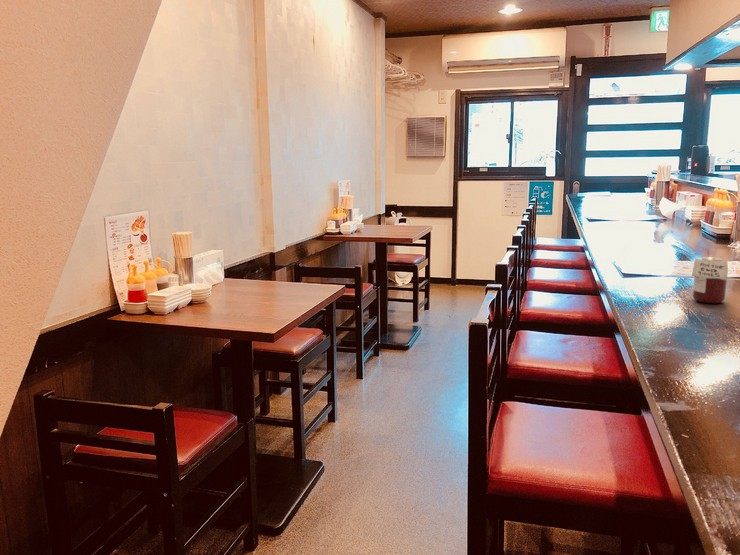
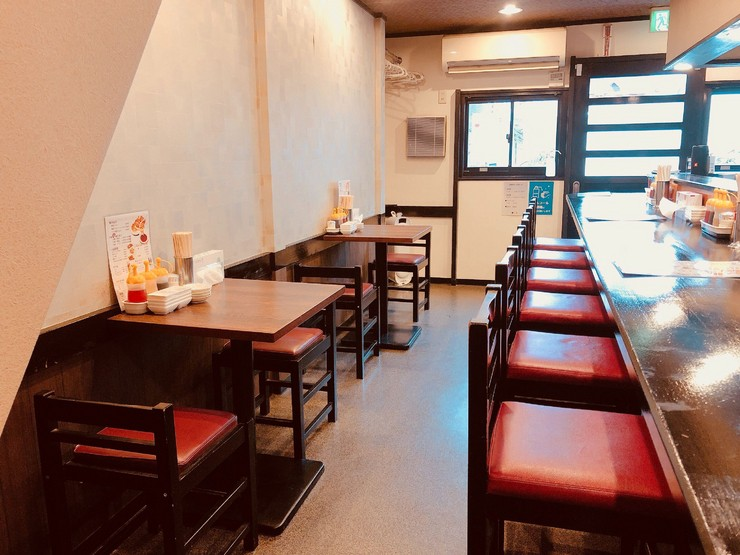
- jar [691,256,729,304]
